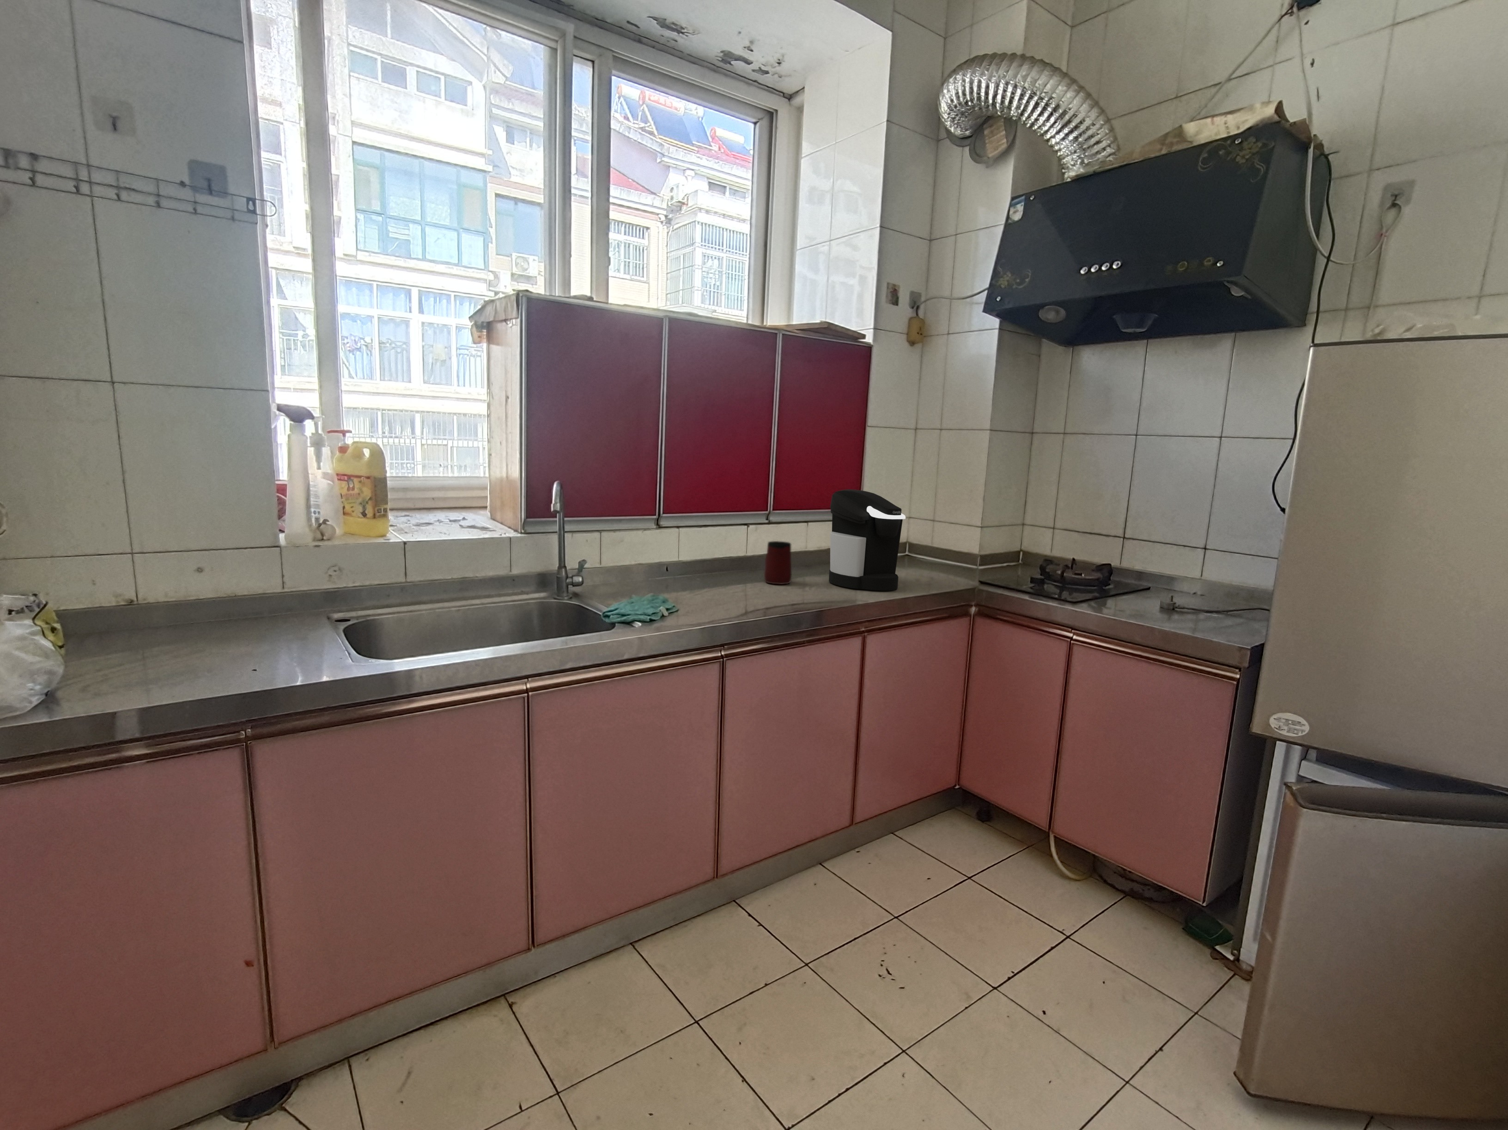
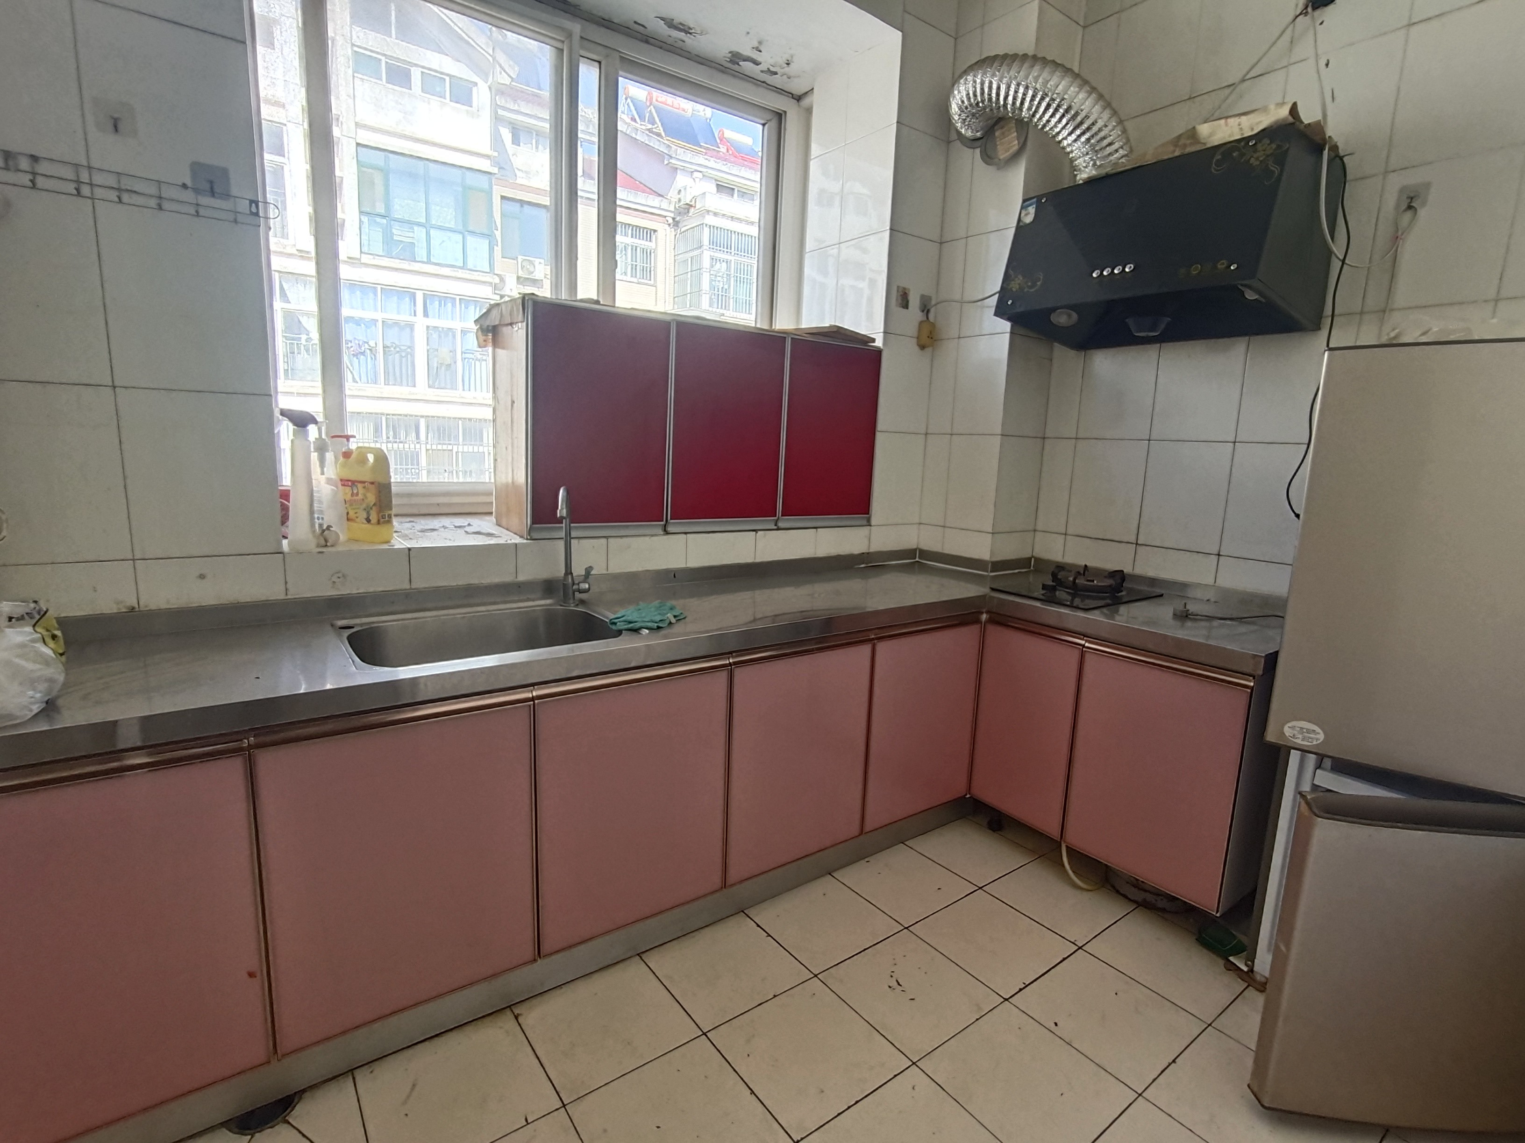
- coffee maker [829,489,906,591]
- mug [763,540,792,585]
